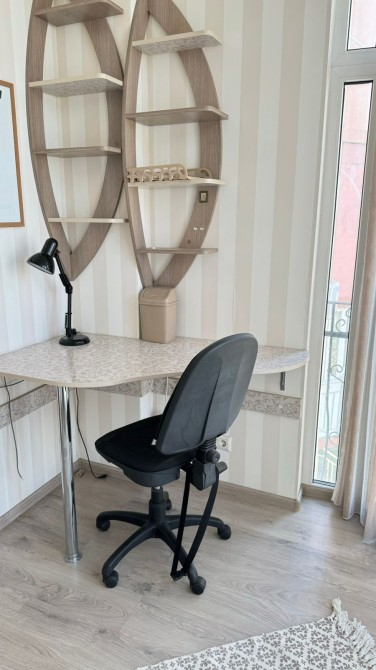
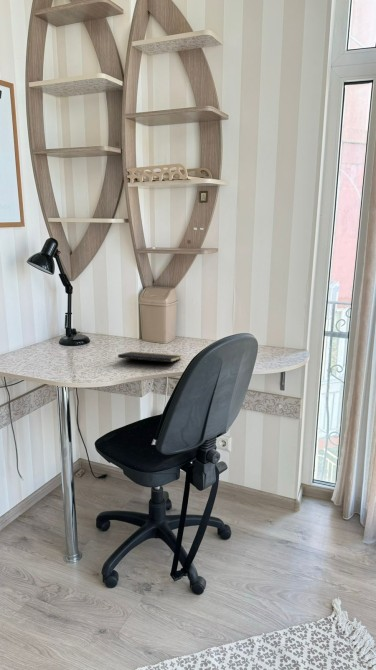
+ notepad [117,351,182,370]
